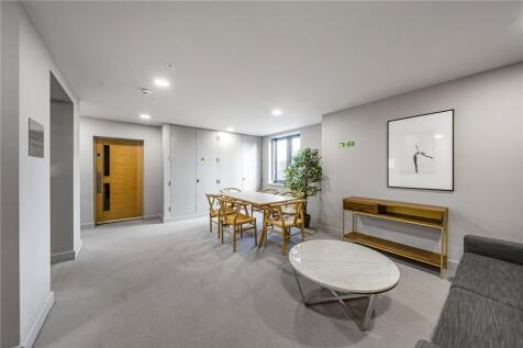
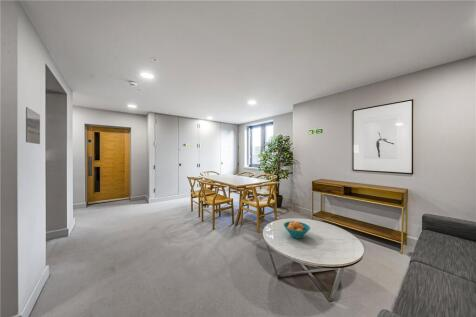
+ fruit bowl [282,220,311,240]
